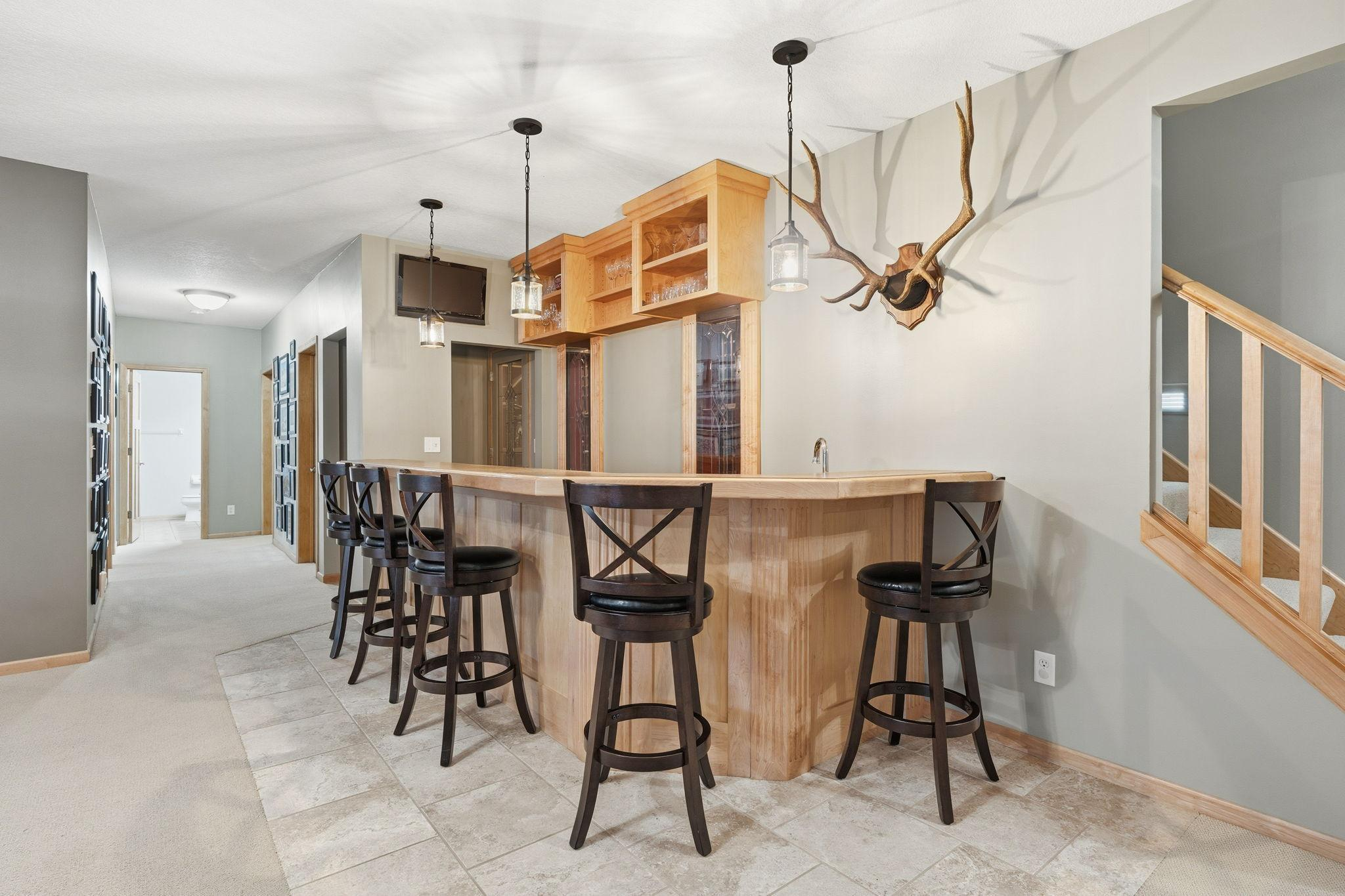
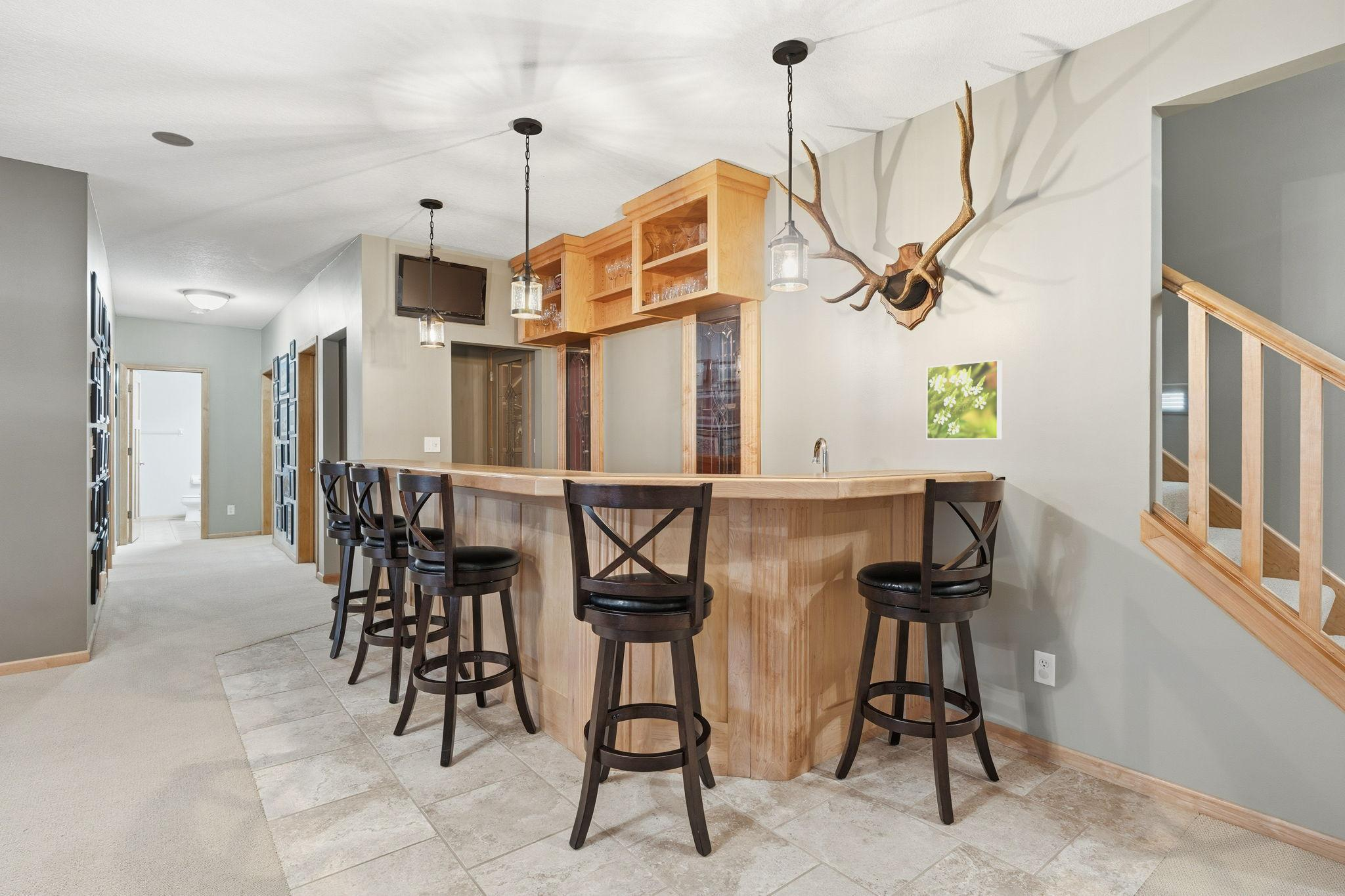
+ recessed light [152,131,194,147]
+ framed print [926,359,1003,440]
